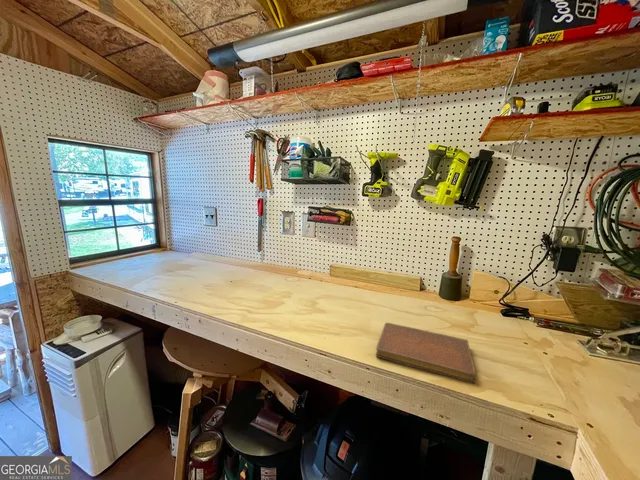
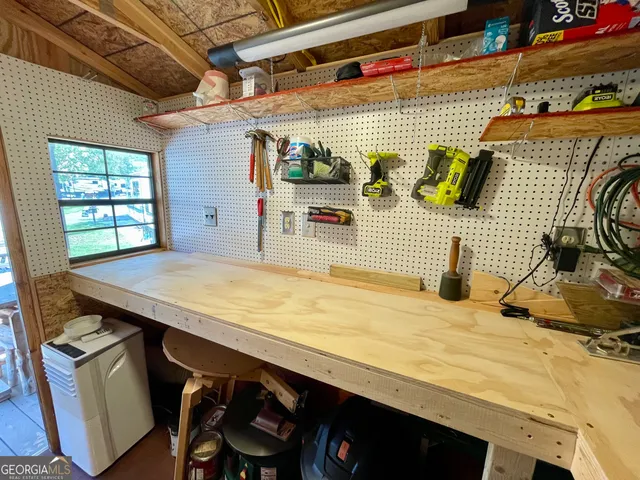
- notebook [375,322,477,384]
